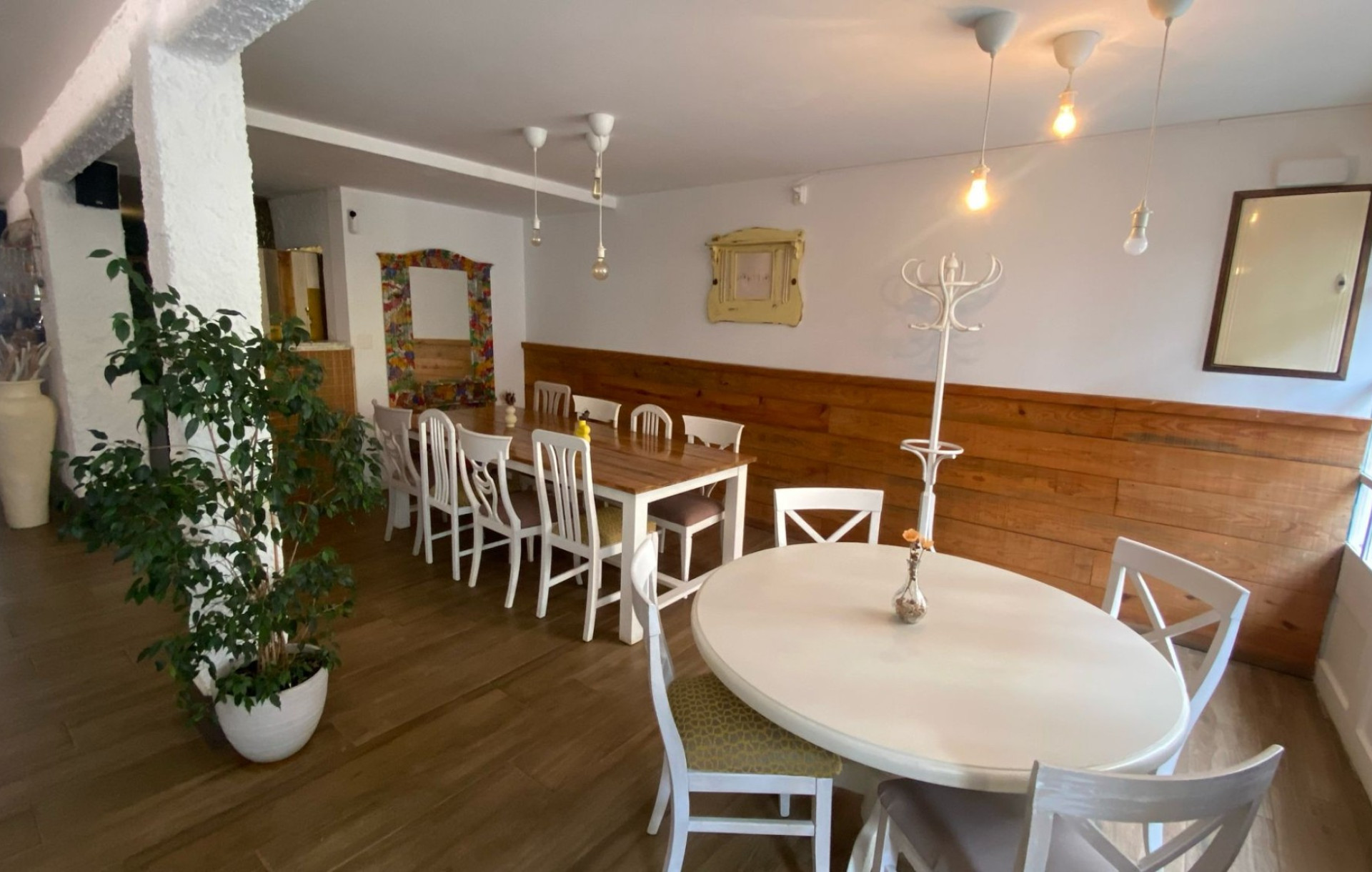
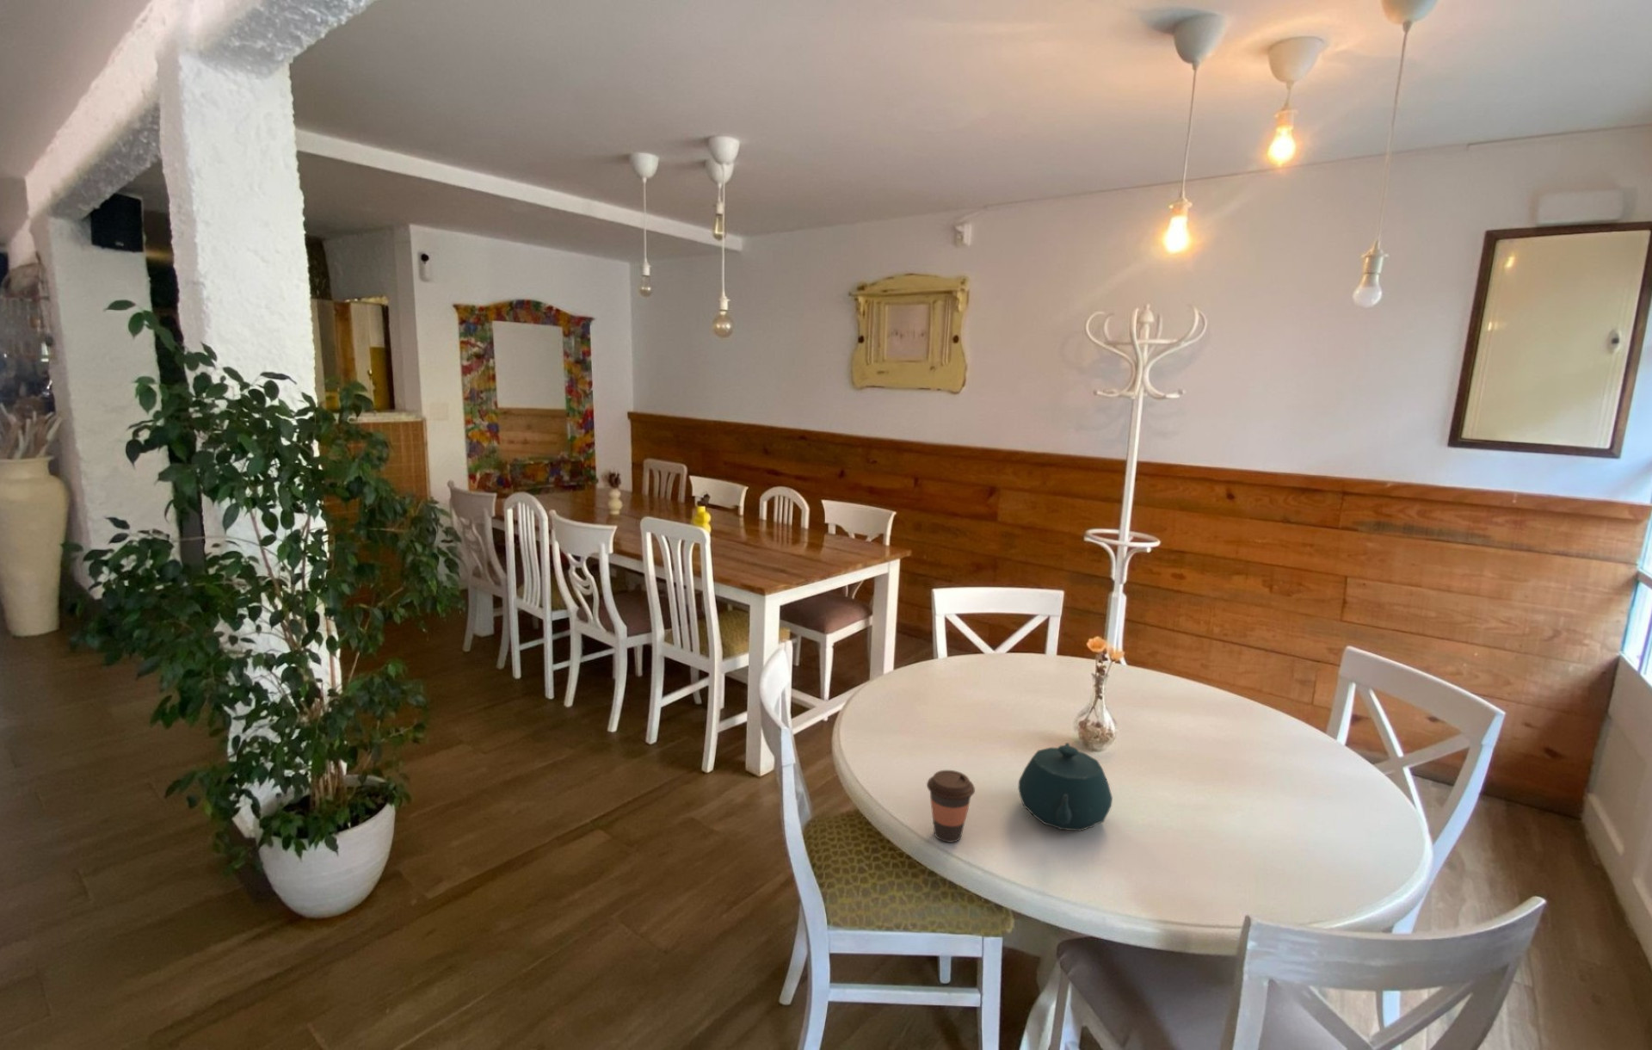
+ teapot [1017,742,1114,831]
+ coffee cup [926,769,975,843]
